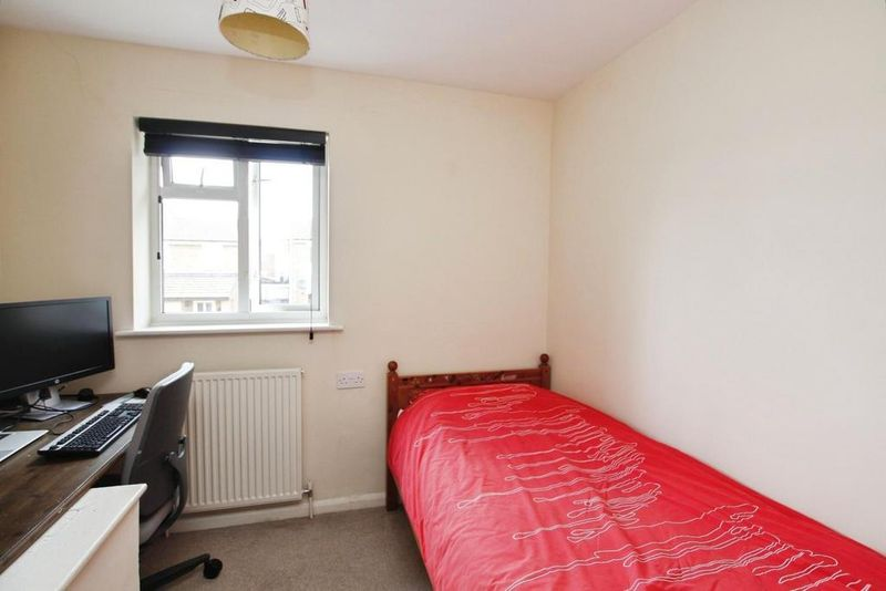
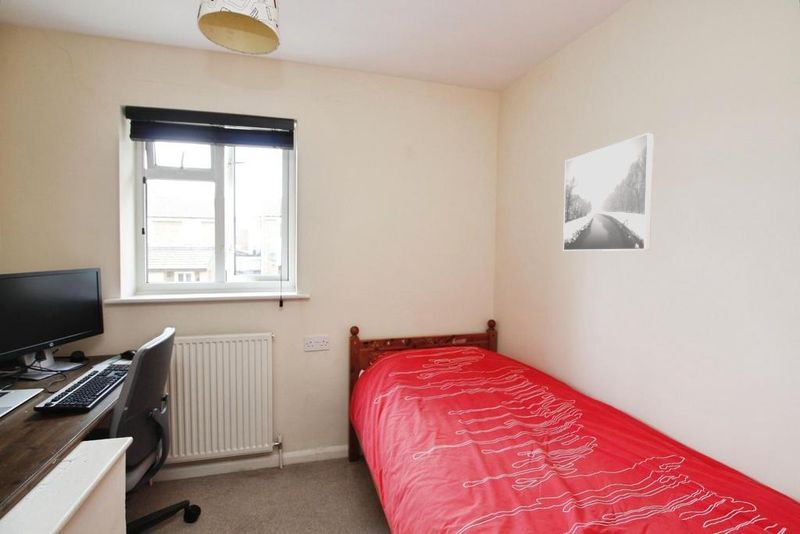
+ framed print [562,132,655,252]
